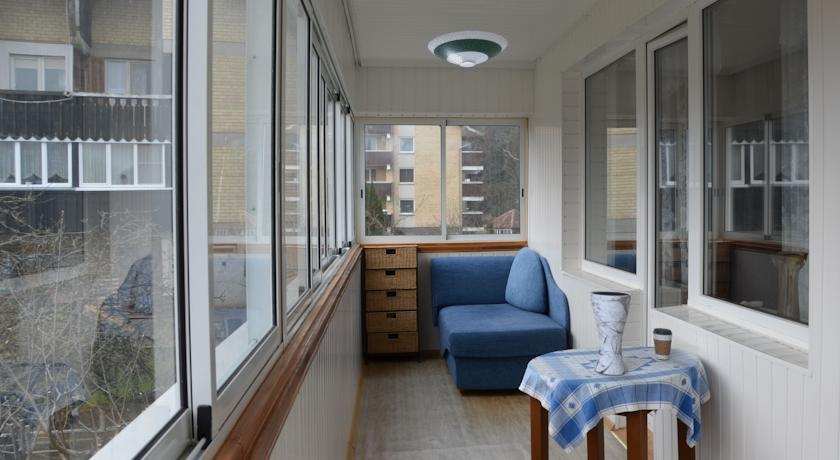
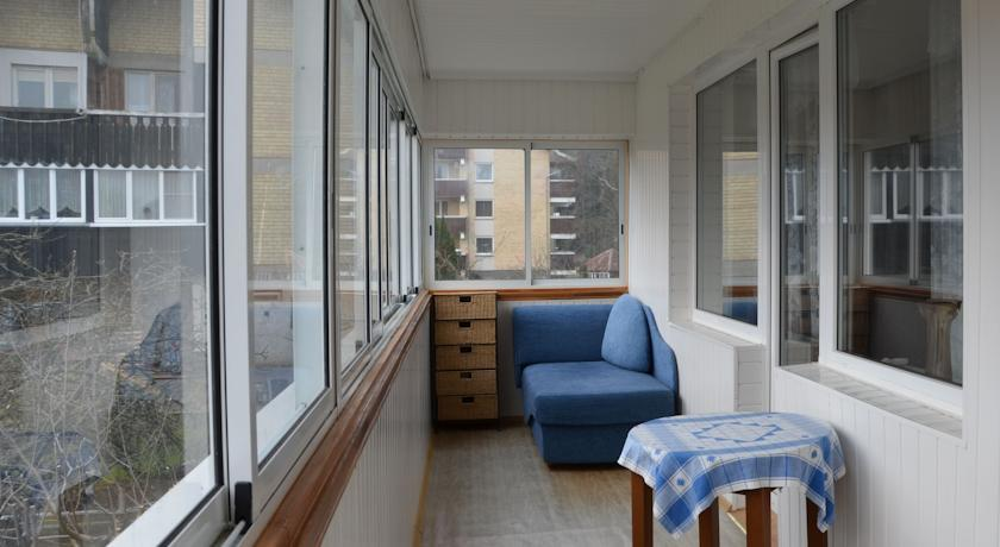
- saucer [427,29,509,68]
- vase [589,290,632,376]
- coffee cup [652,327,673,361]
